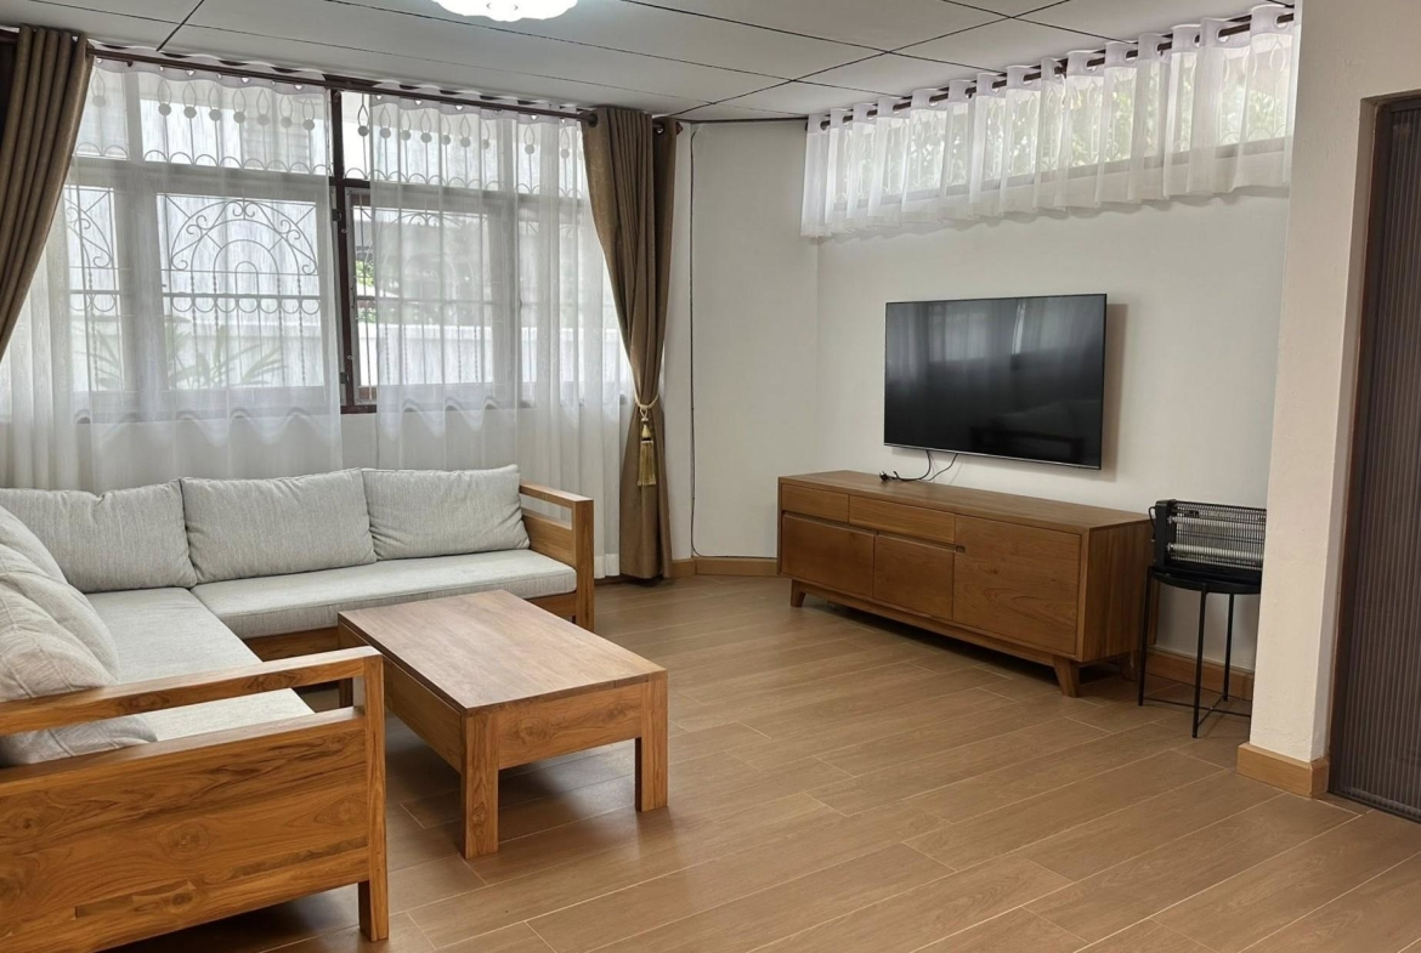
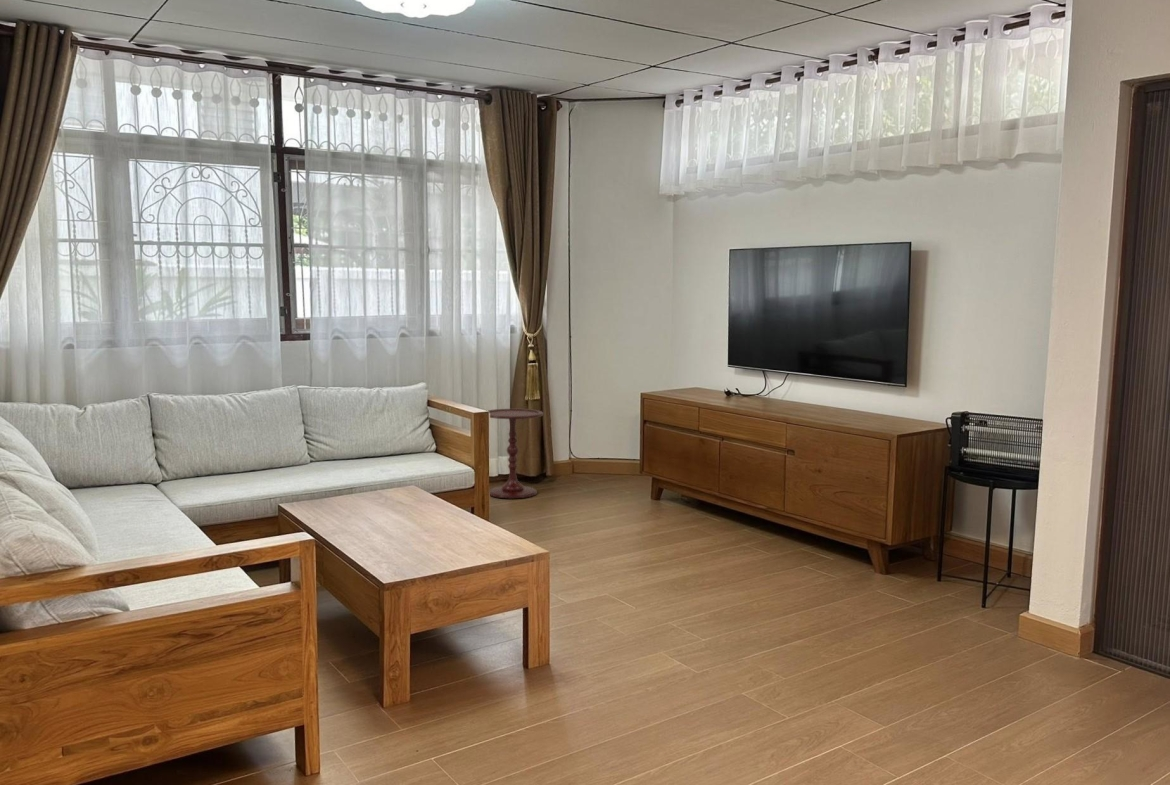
+ side table [487,408,544,499]
